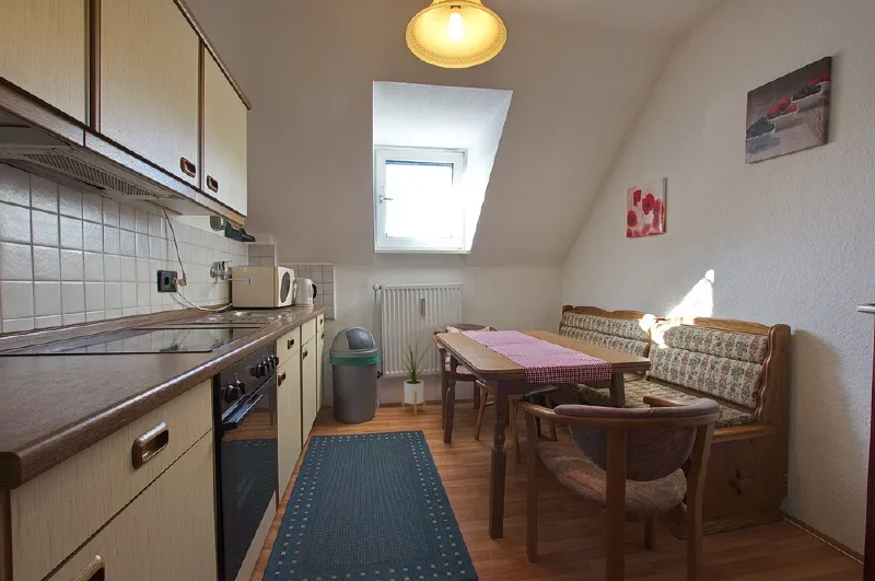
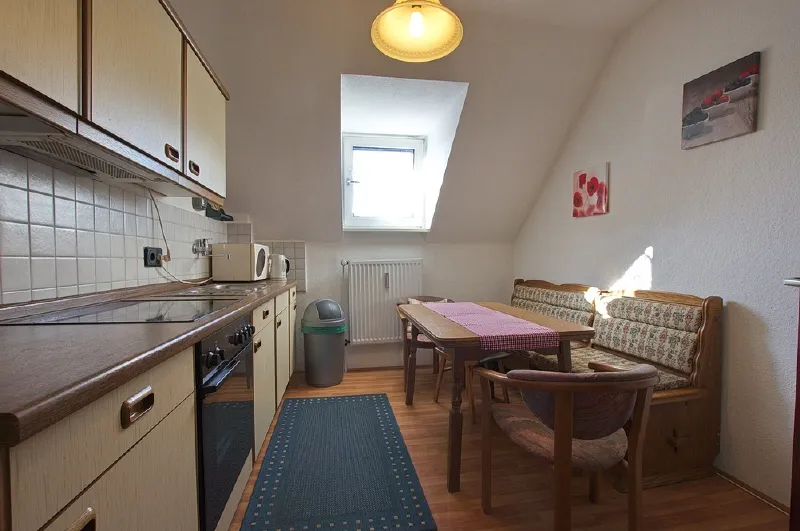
- house plant [394,337,436,416]
